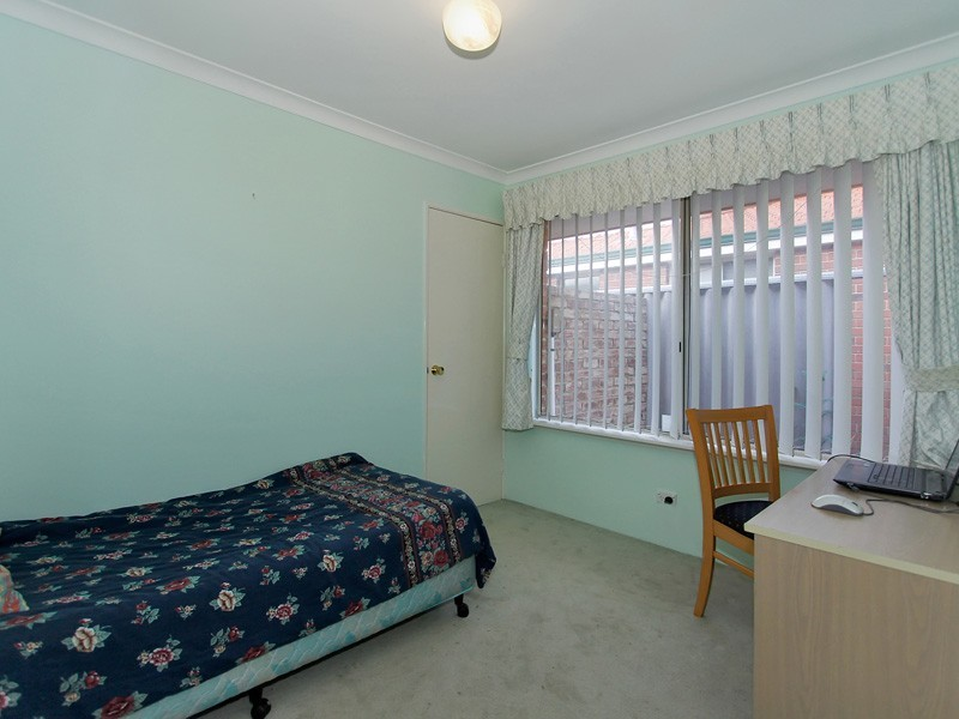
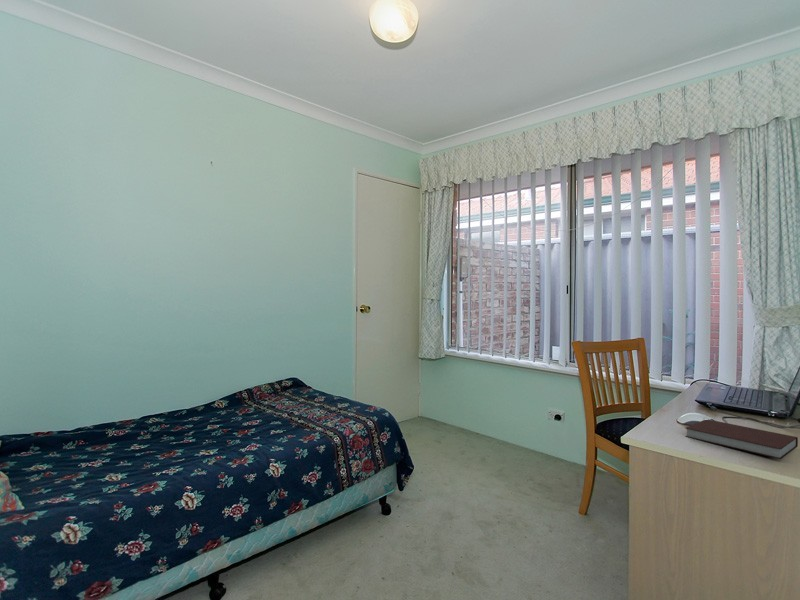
+ notebook [684,419,799,460]
